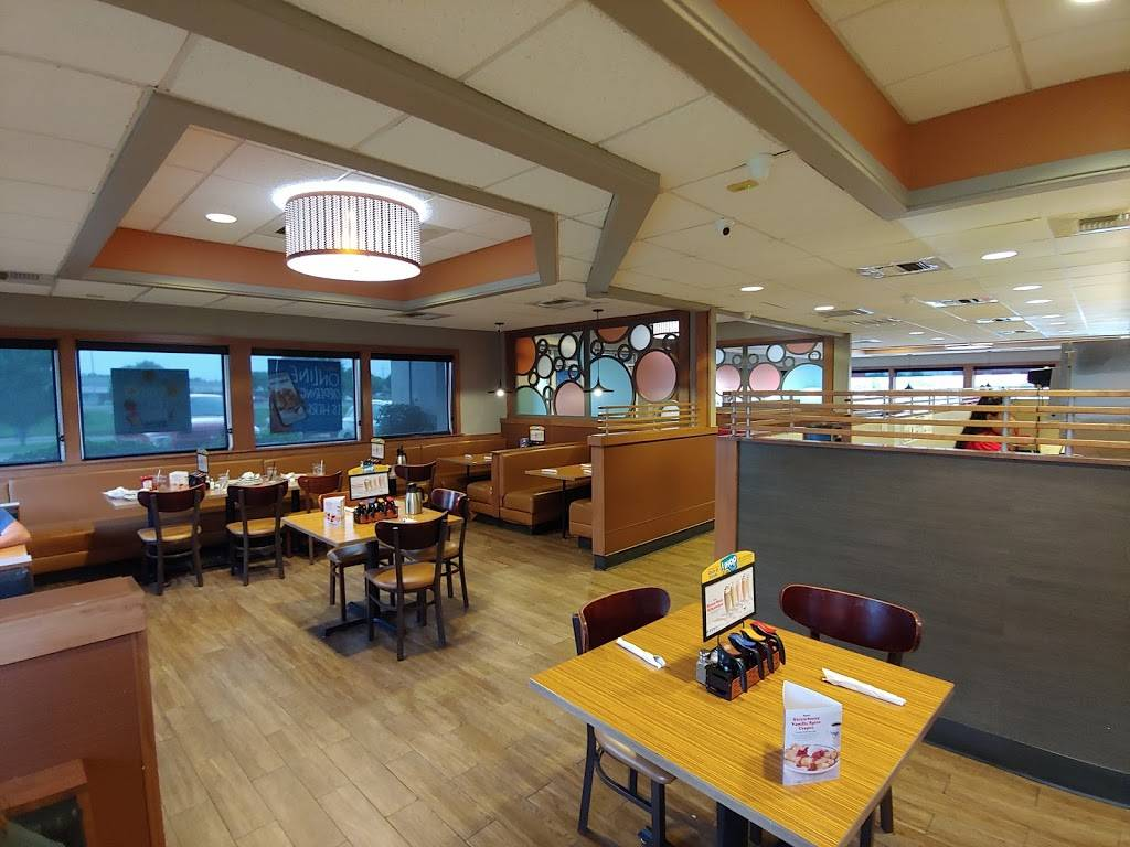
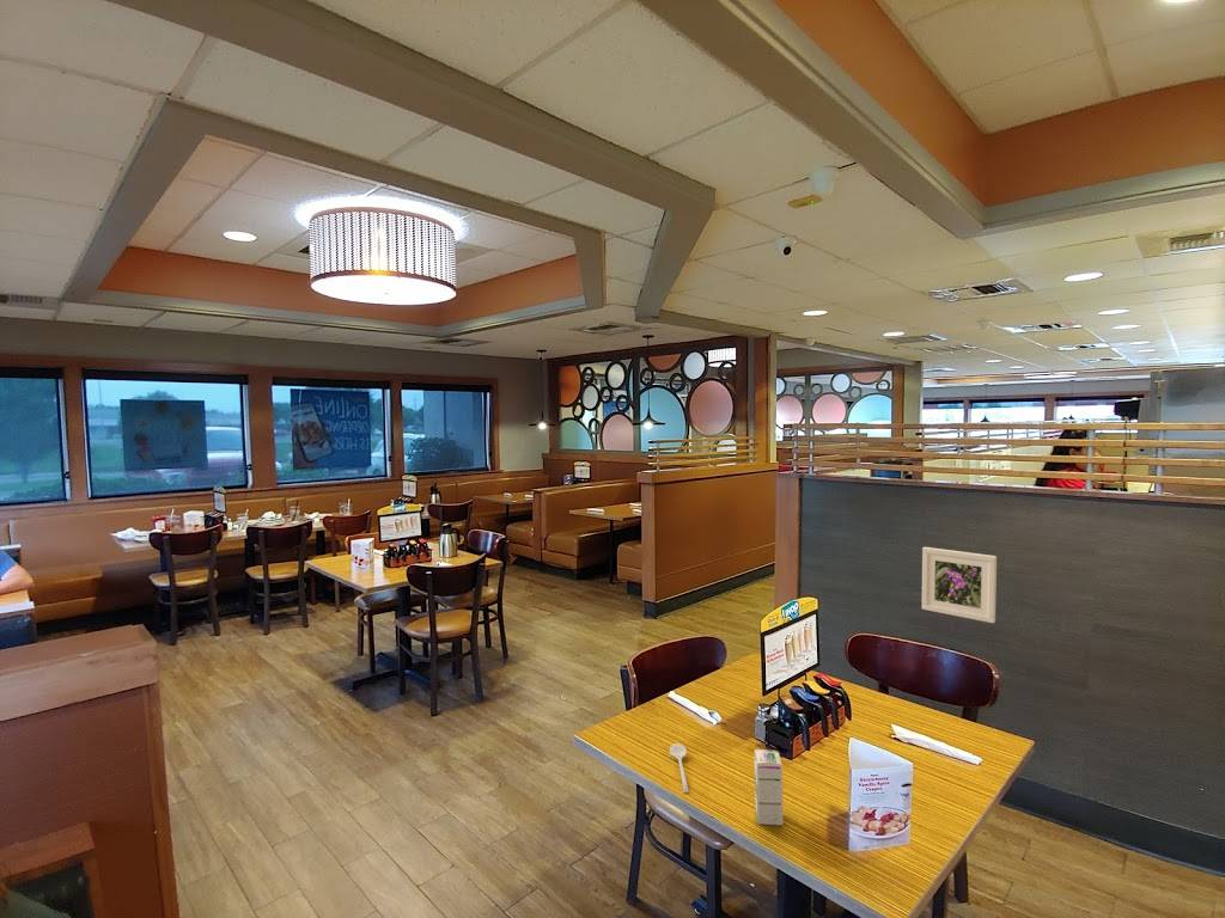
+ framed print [921,546,998,624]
+ syrup box [754,748,785,826]
+ stirrer [669,742,690,794]
